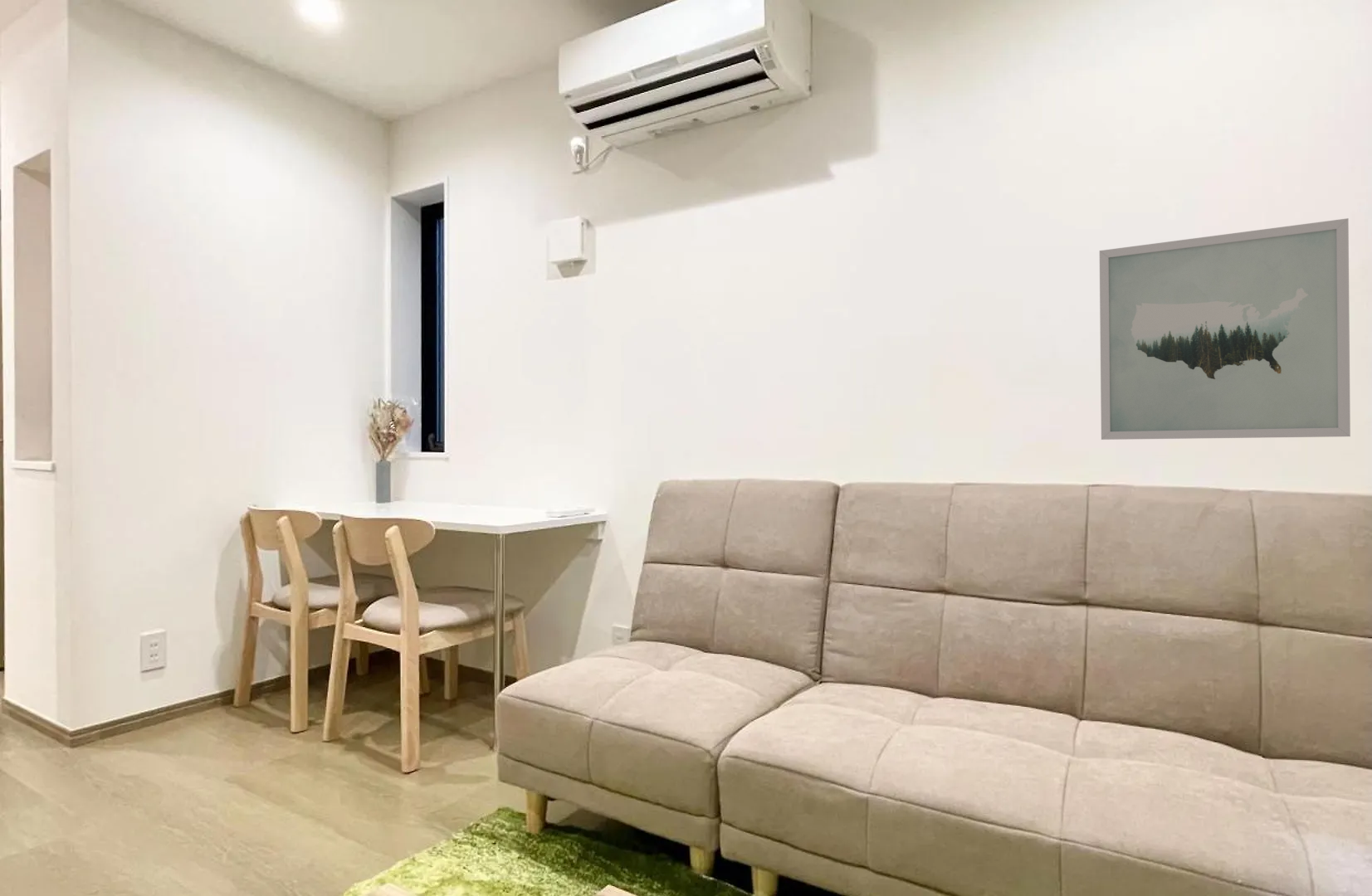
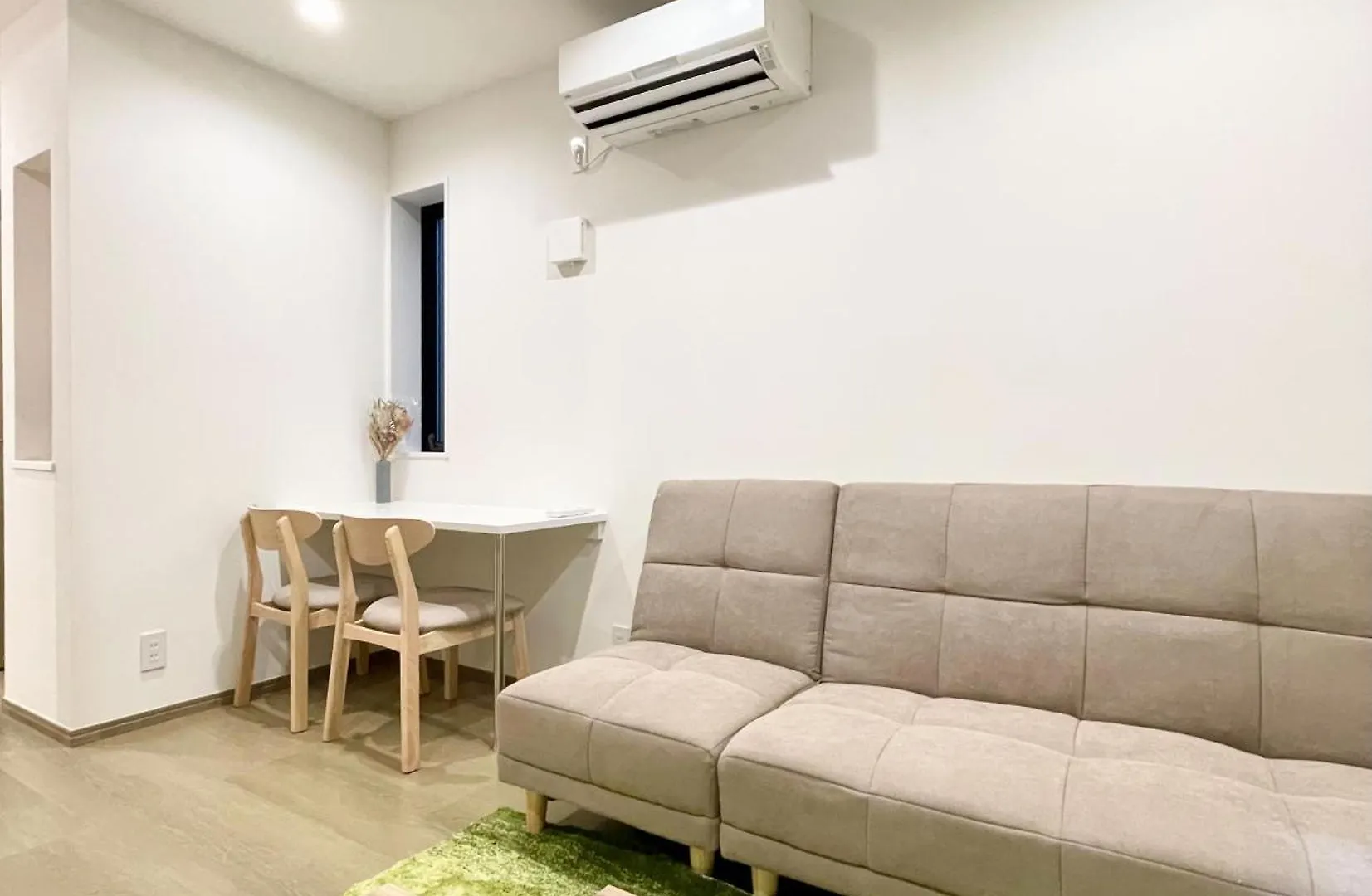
- wall art [1099,217,1351,441]
